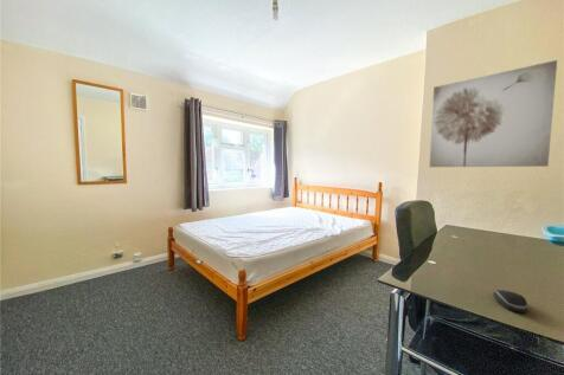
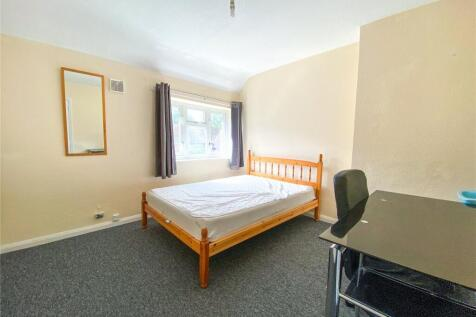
- computer mouse [493,289,528,313]
- wall art [429,59,558,168]
